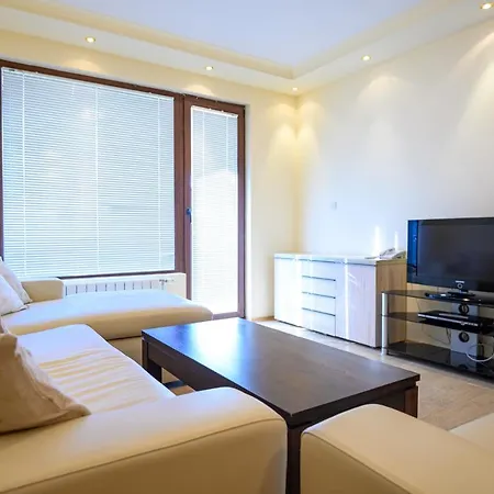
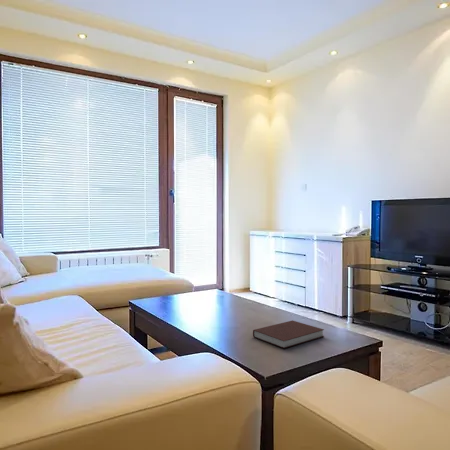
+ notebook [252,320,325,349]
